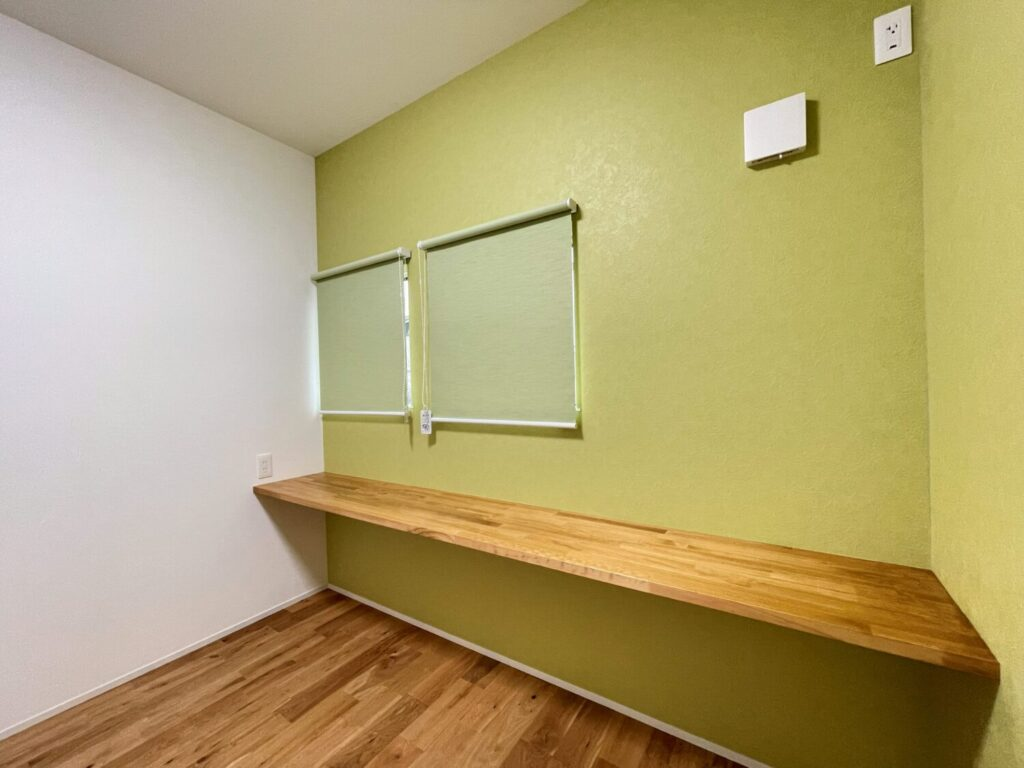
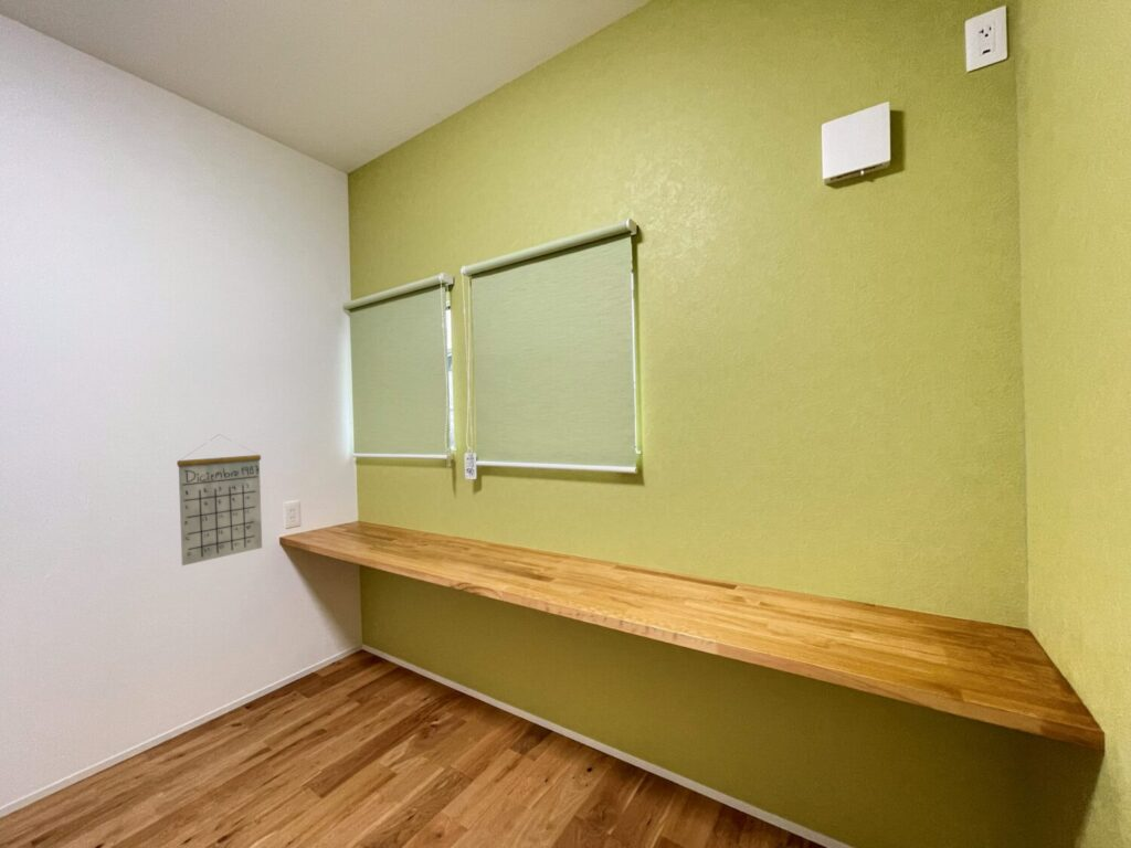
+ calendar [176,433,263,566]
